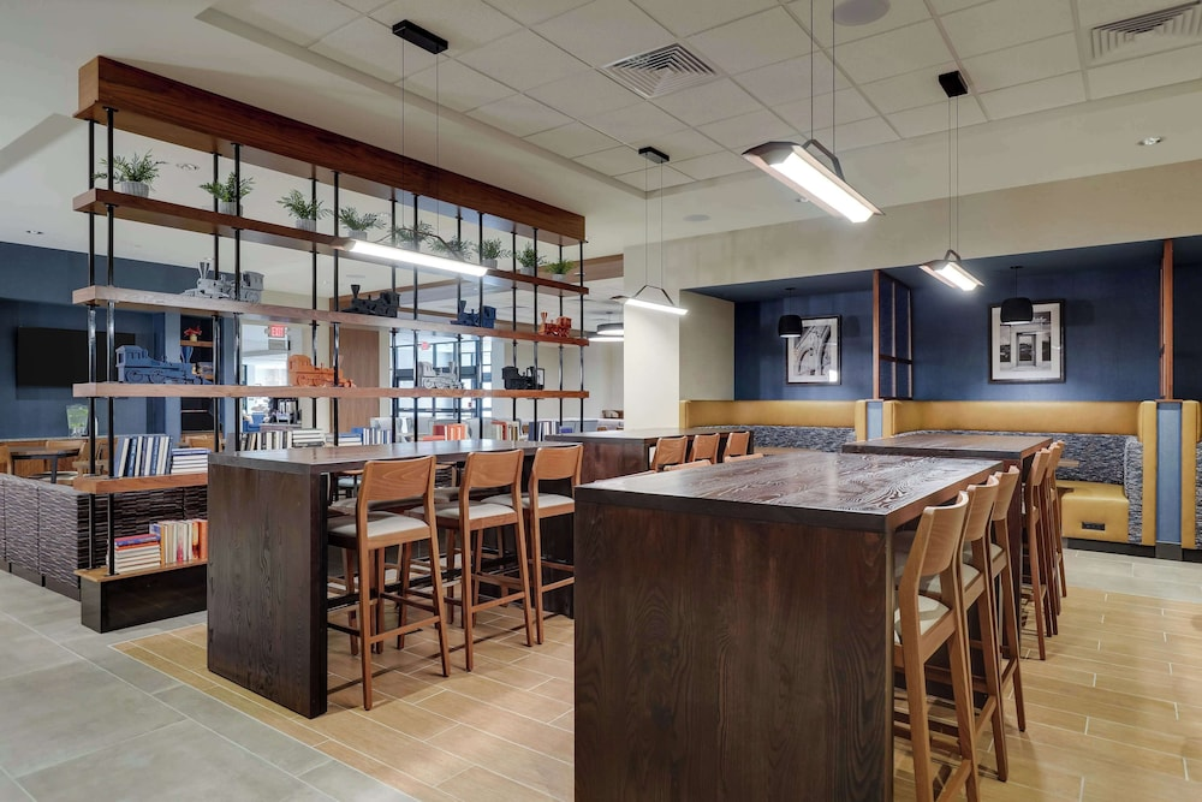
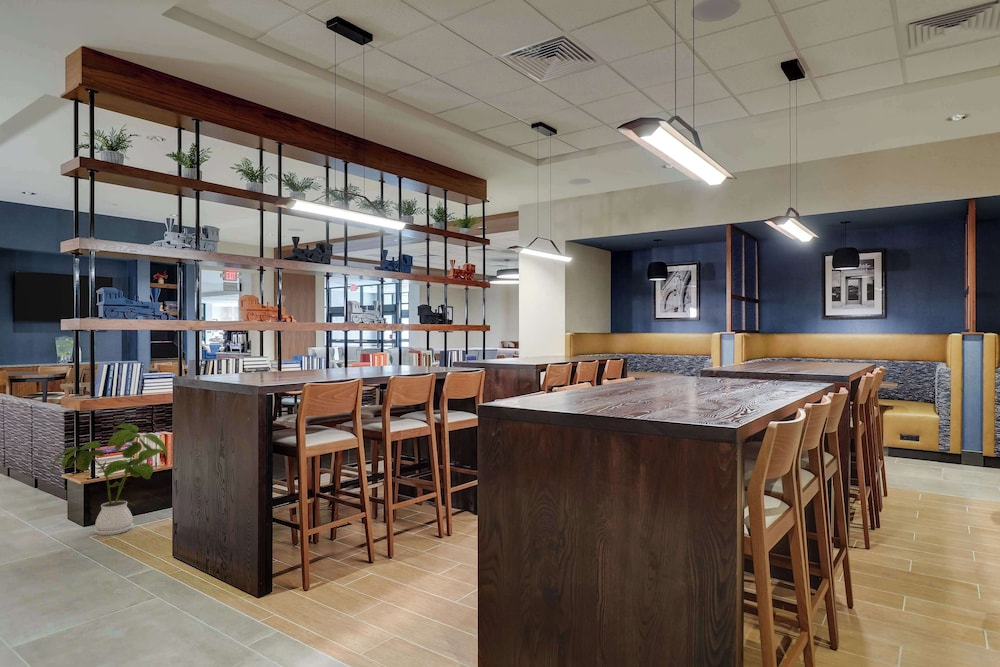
+ house plant [51,423,168,536]
